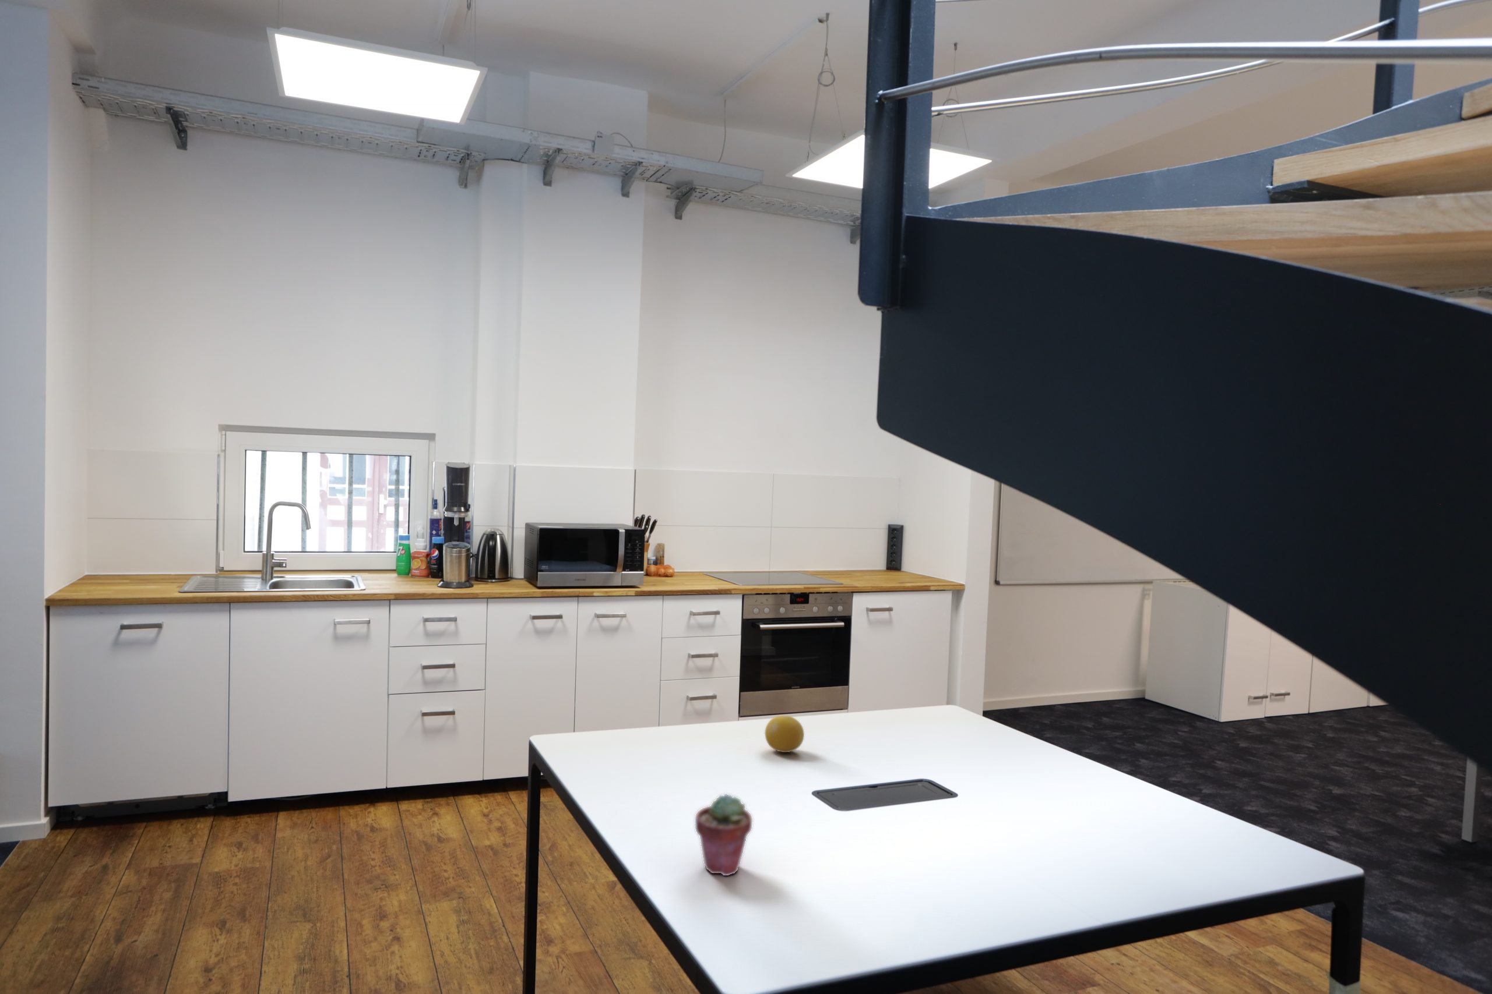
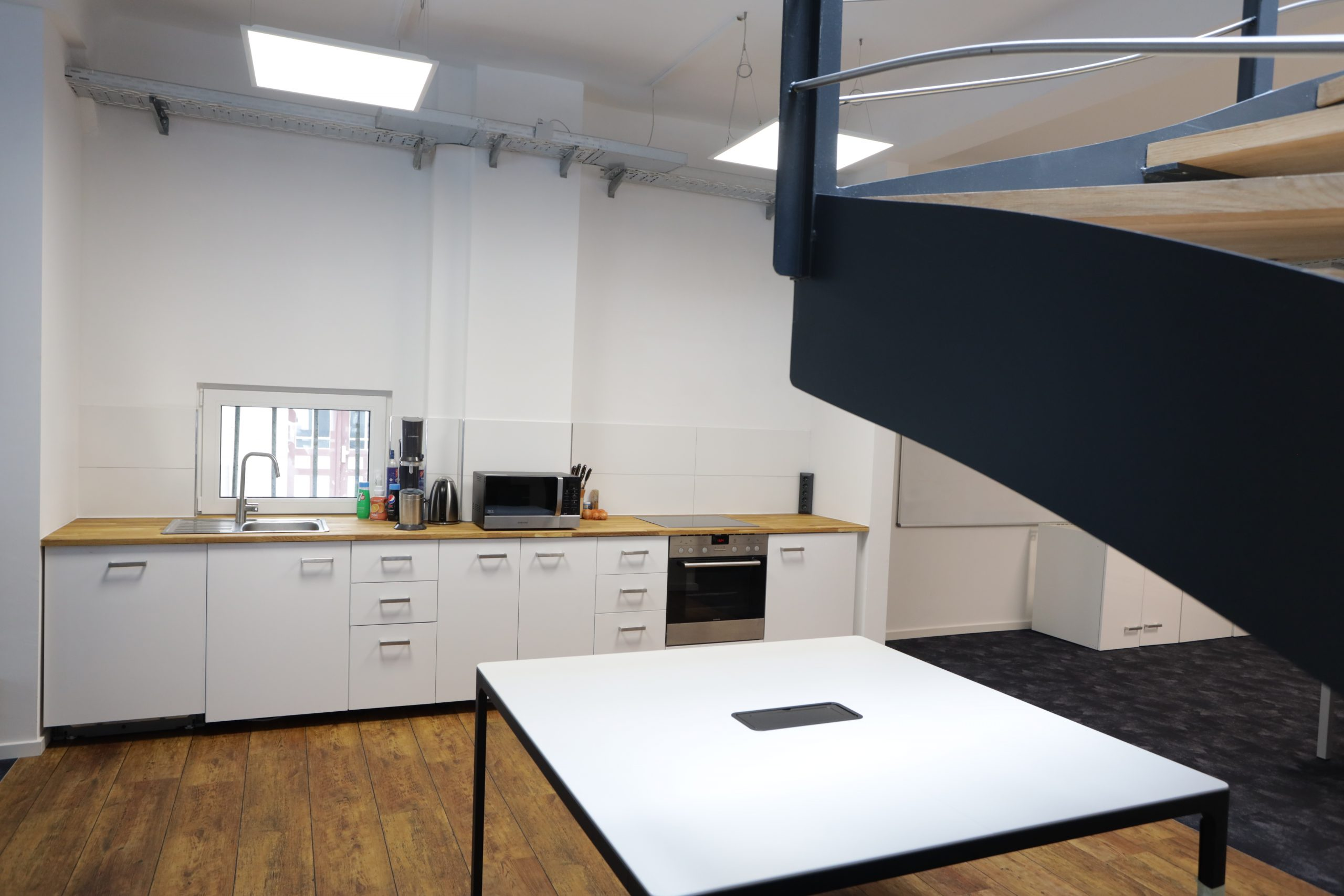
- potted succulent [695,793,753,876]
- fruit [764,716,805,753]
